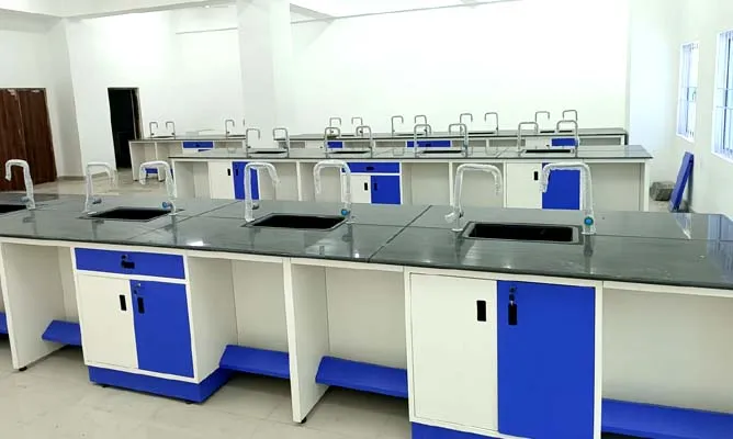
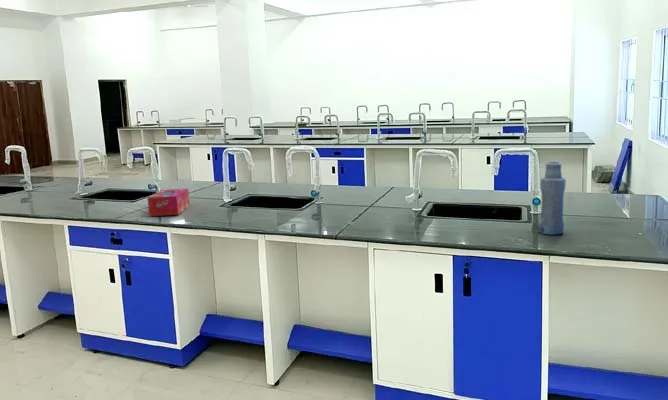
+ bottle [538,160,567,236]
+ tissue box [147,188,191,217]
